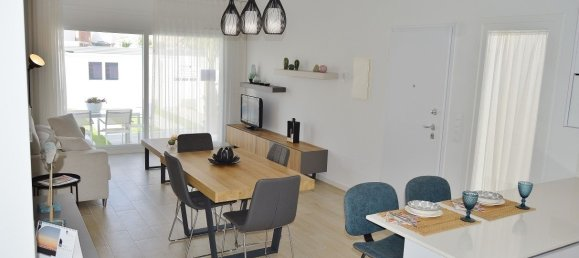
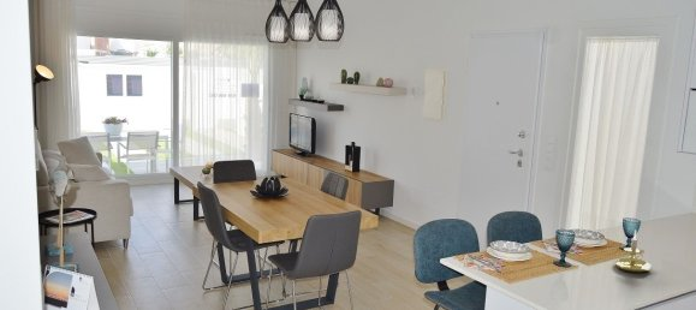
+ candle holder [613,228,652,273]
